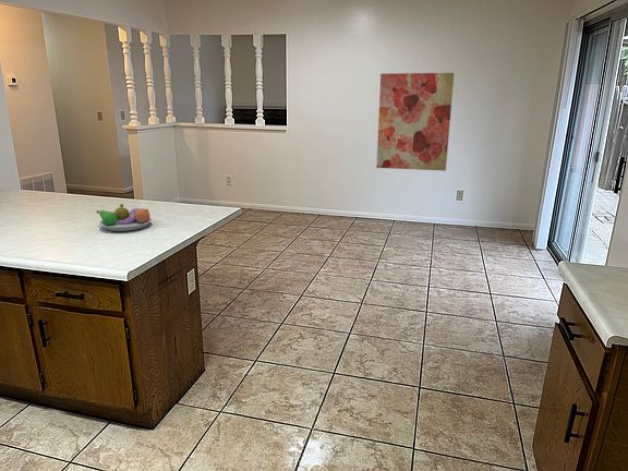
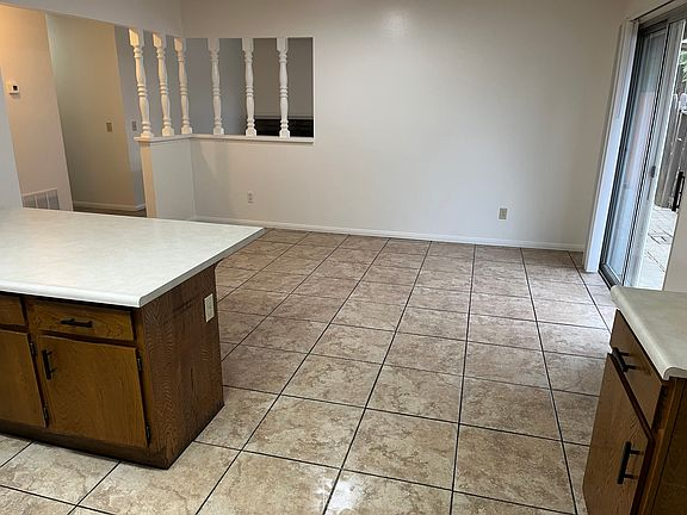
- wall art [375,72,455,172]
- fruit bowl [96,203,153,232]
